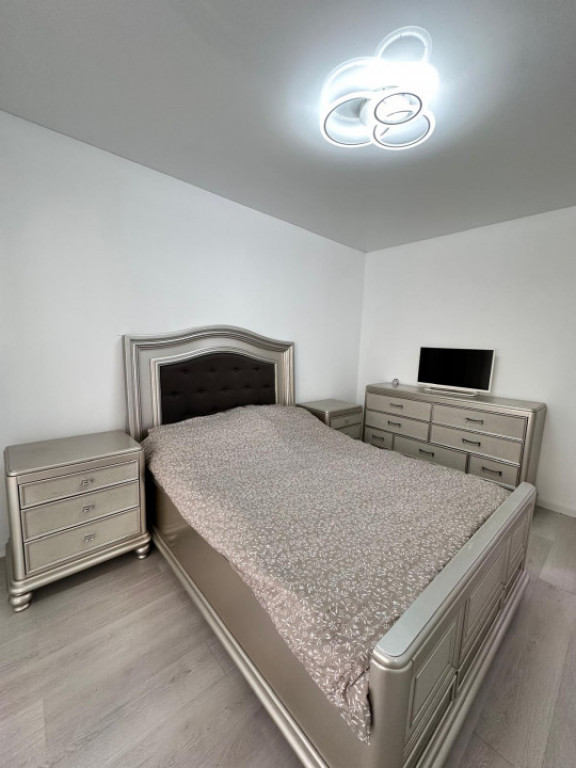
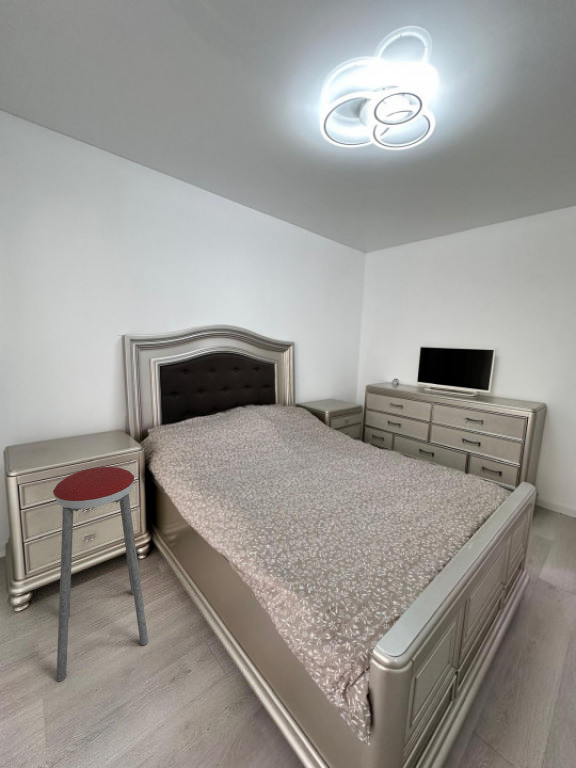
+ music stool [52,466,149,683]
